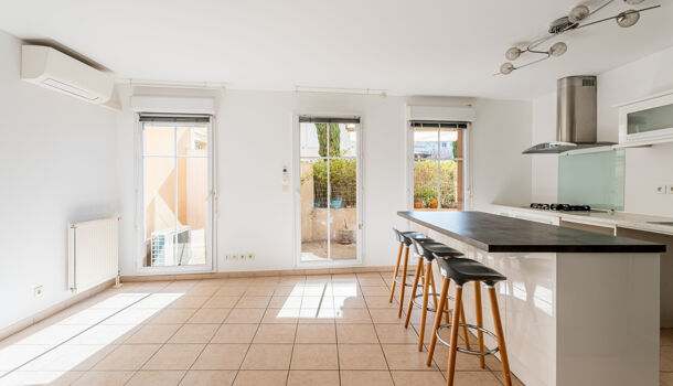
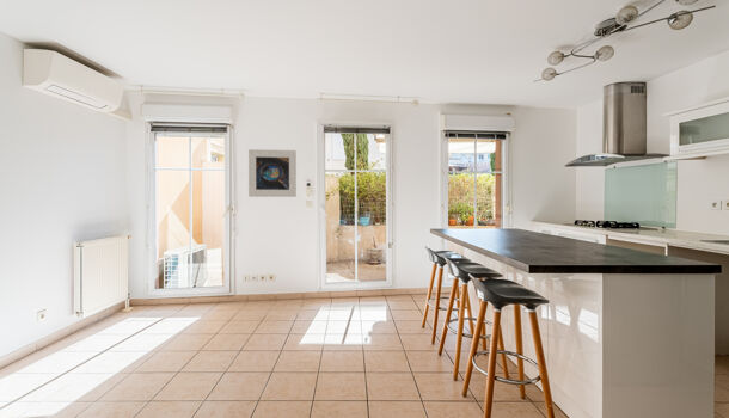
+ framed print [247,148,298,198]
